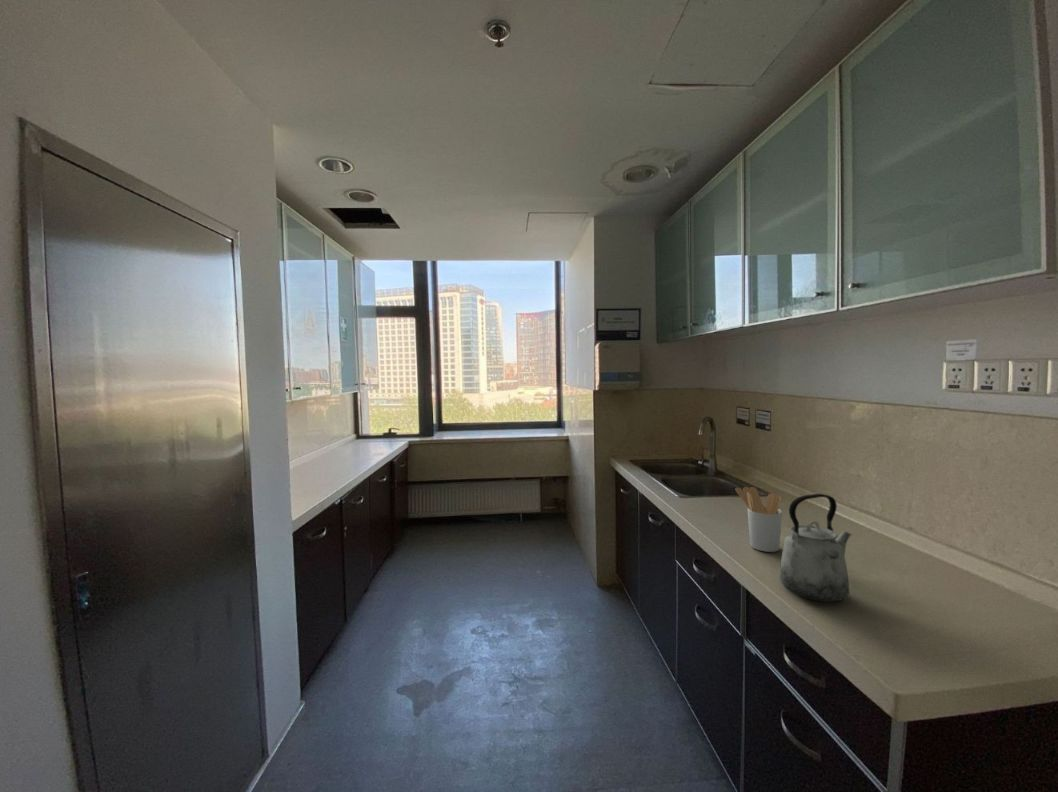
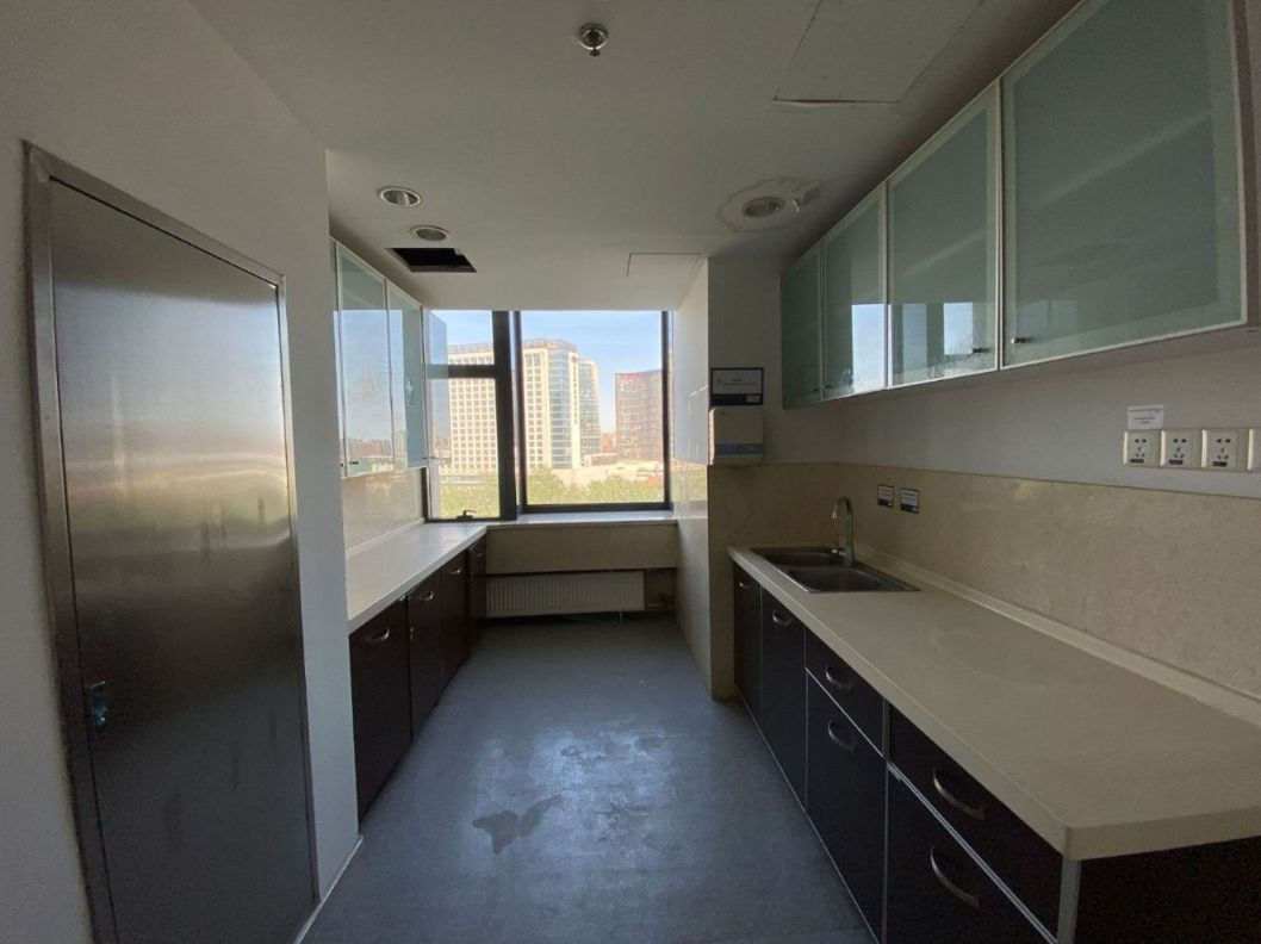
- utensil holder [734,486,783,553]
- kettle [779,493,852,603]
